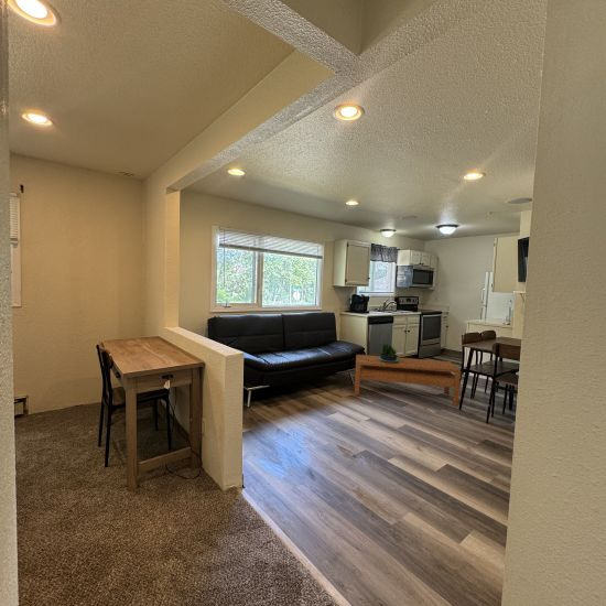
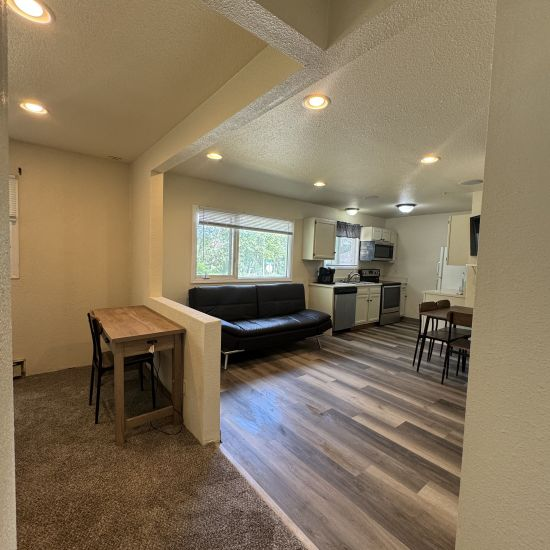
- coffee table [354,354,463,407]
- potted plant [378,343,399,362]
